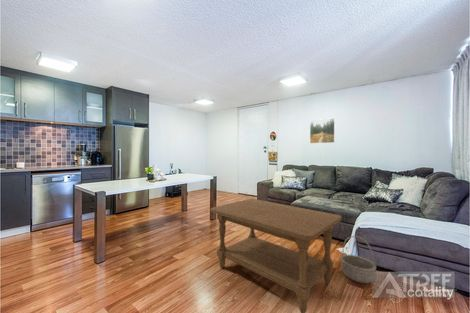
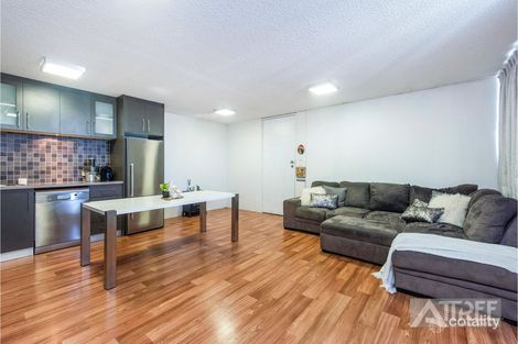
- basket [340,235,377,284]
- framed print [309,117,336,144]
- coffee table [209,198,343,313]
